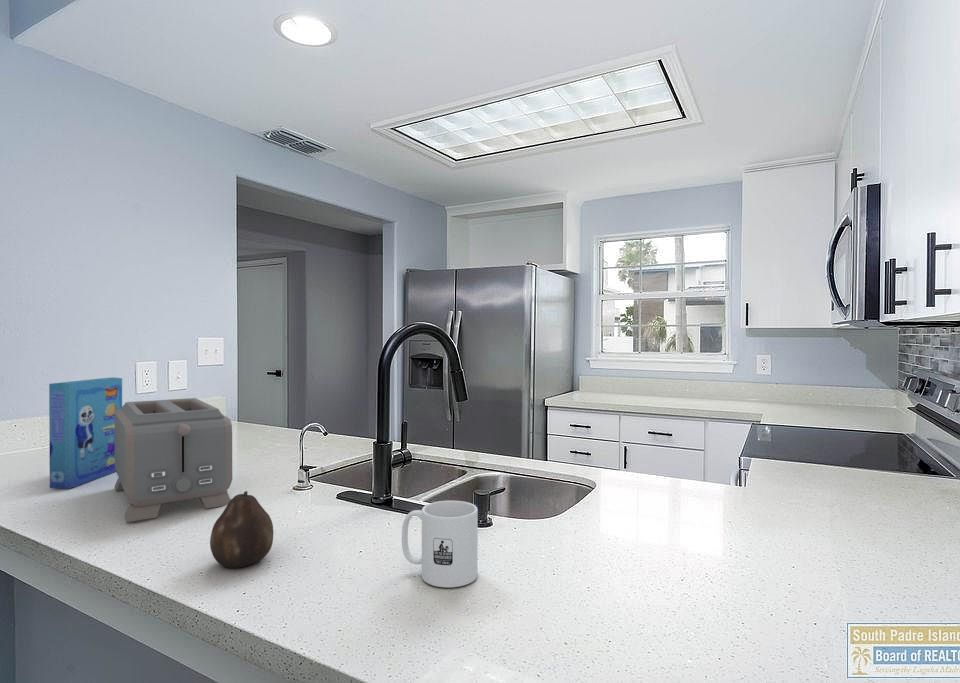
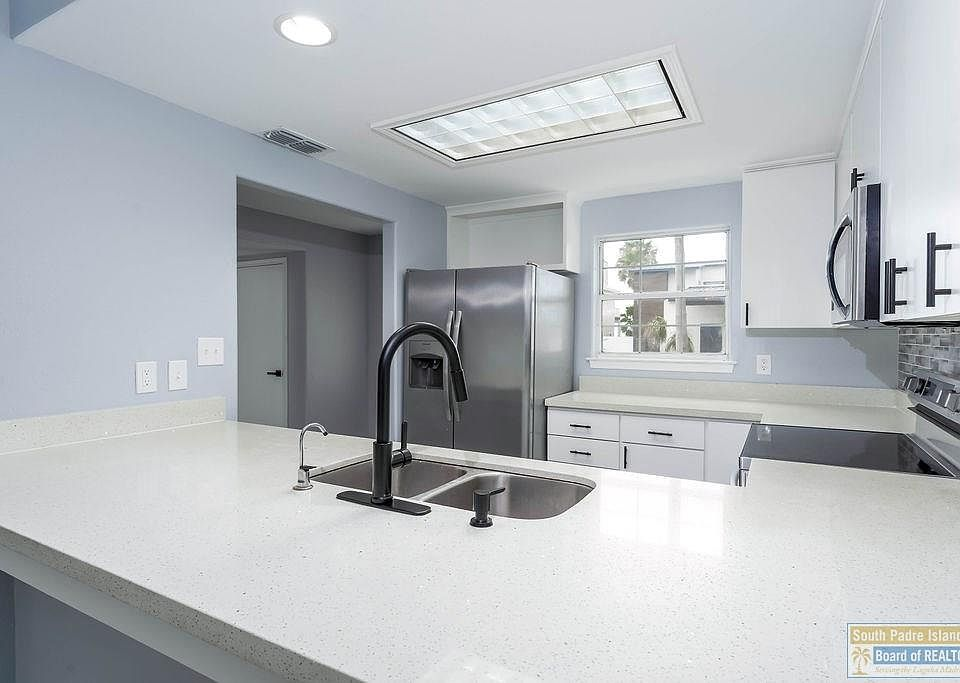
- fruit [209,490,274,570]
- toaster [113,397,233,523]
- mug [401,500,479,588]
- cereal box [48,376,123,489]
